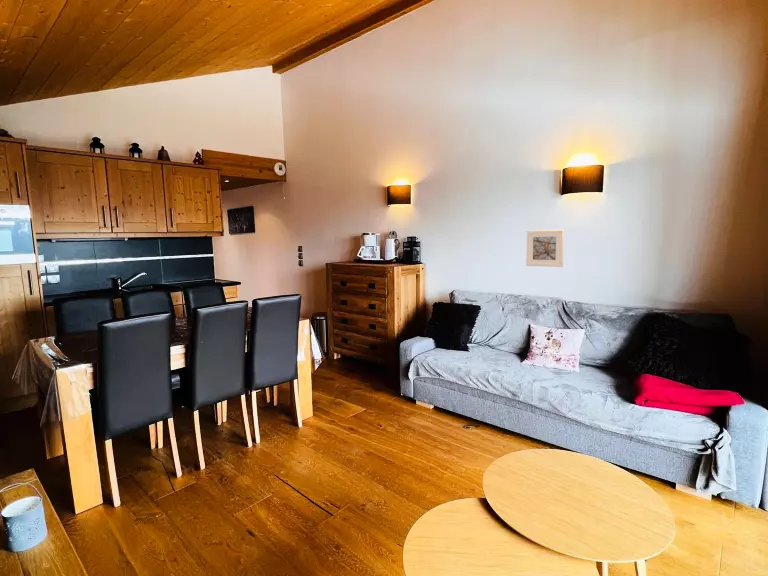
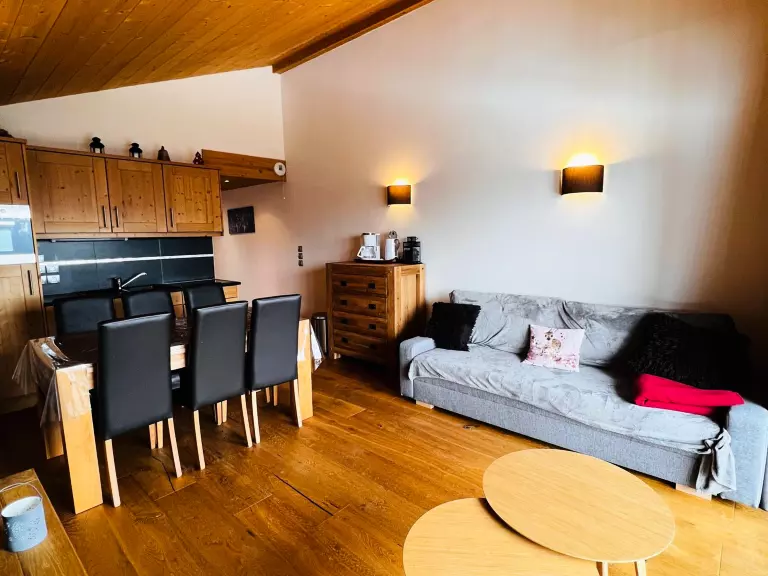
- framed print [525,229,565,268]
